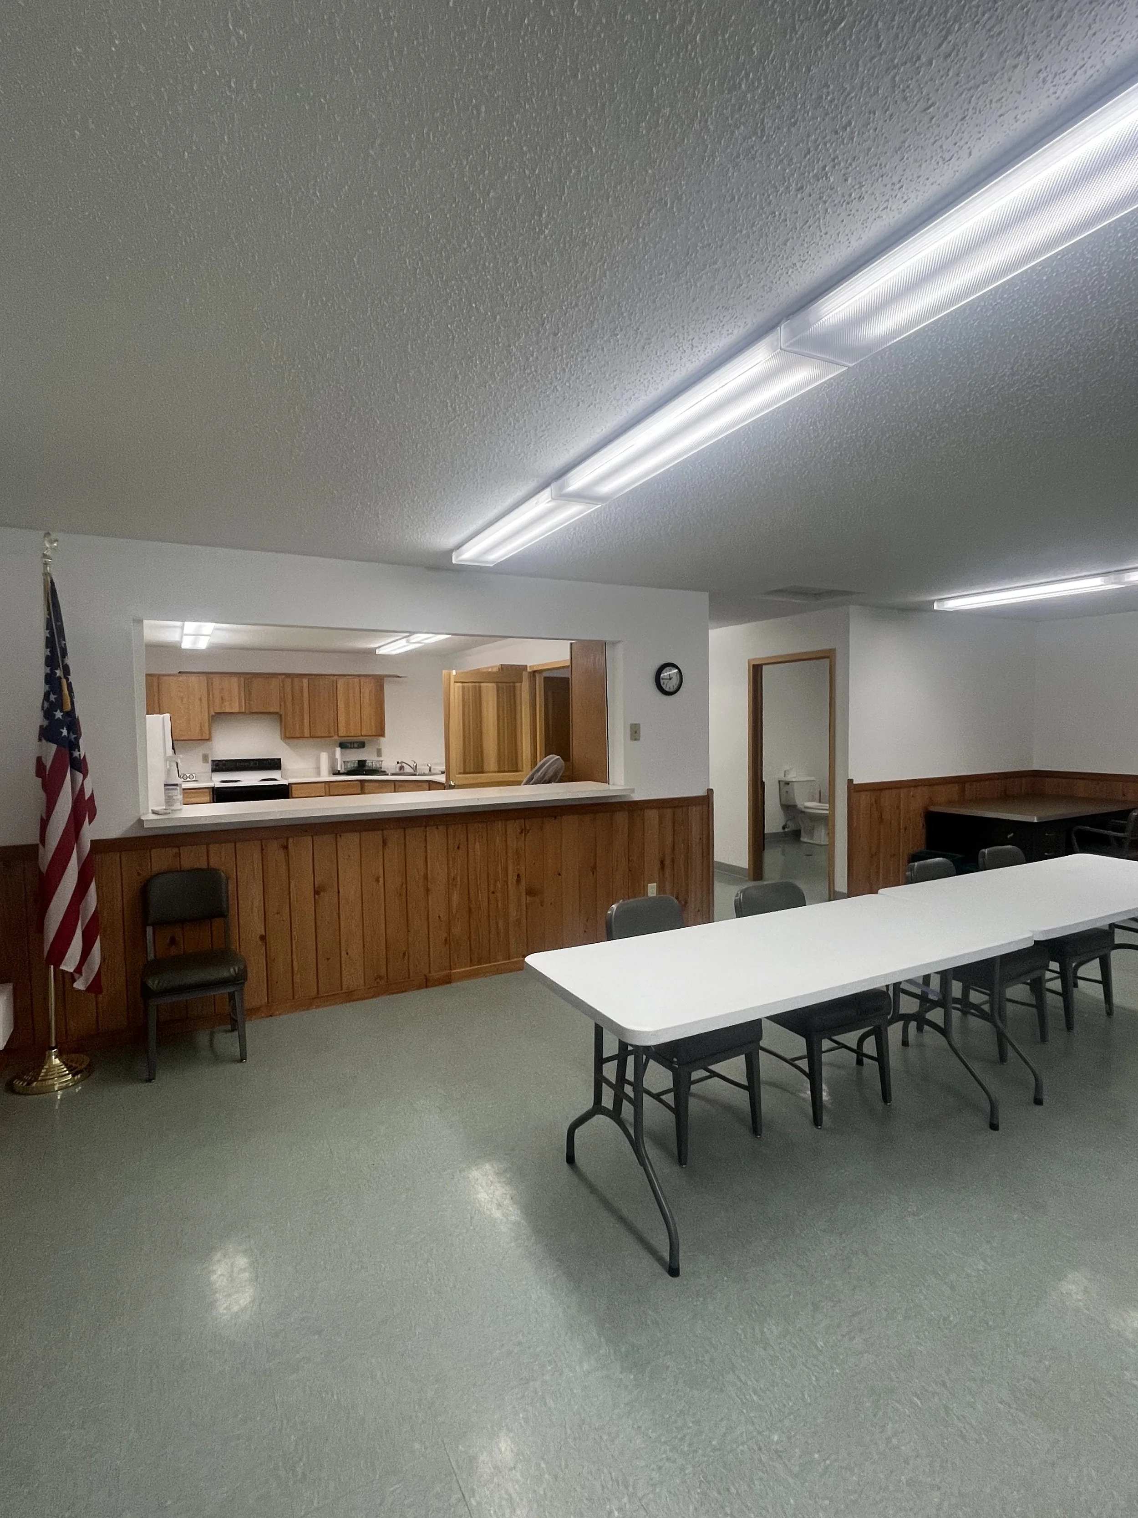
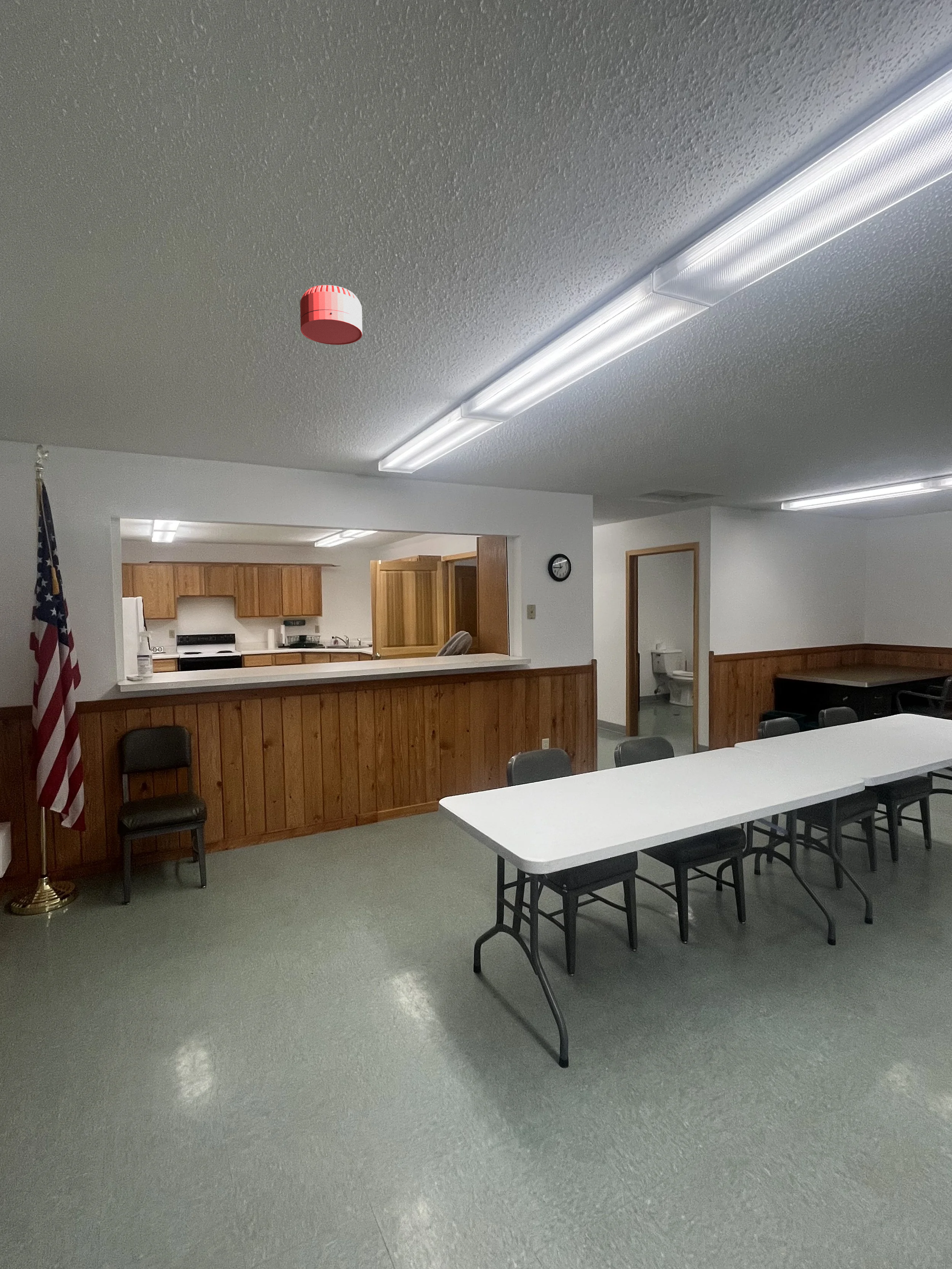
+ smoke detector [300,284,363,345]
